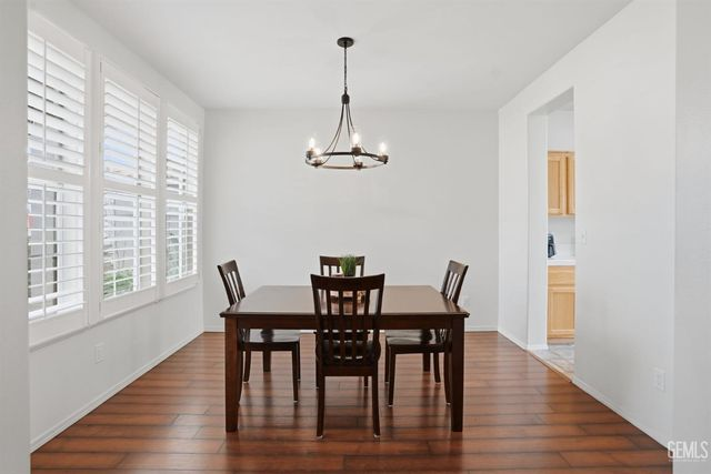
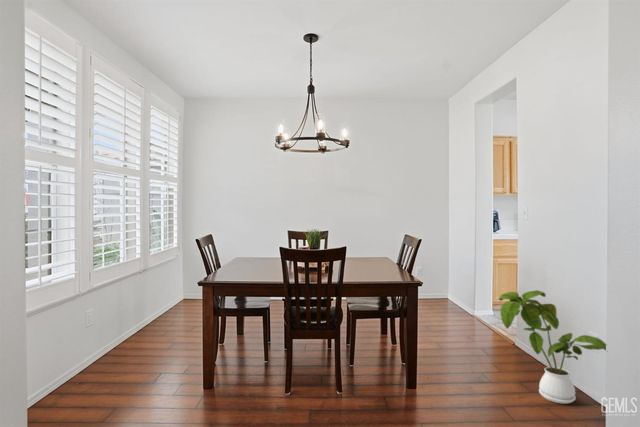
+ house plant [497,289,607,405]
